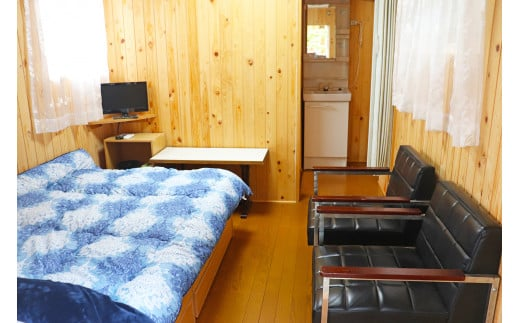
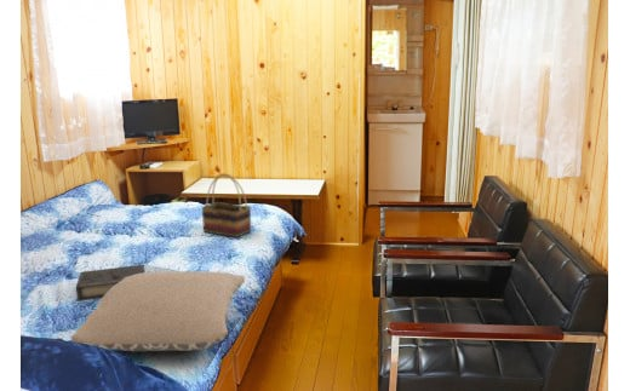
+ book [75,264,145,301]
+ pillow [70,271,246,352]
+ woven basket [200,172,252,238]
